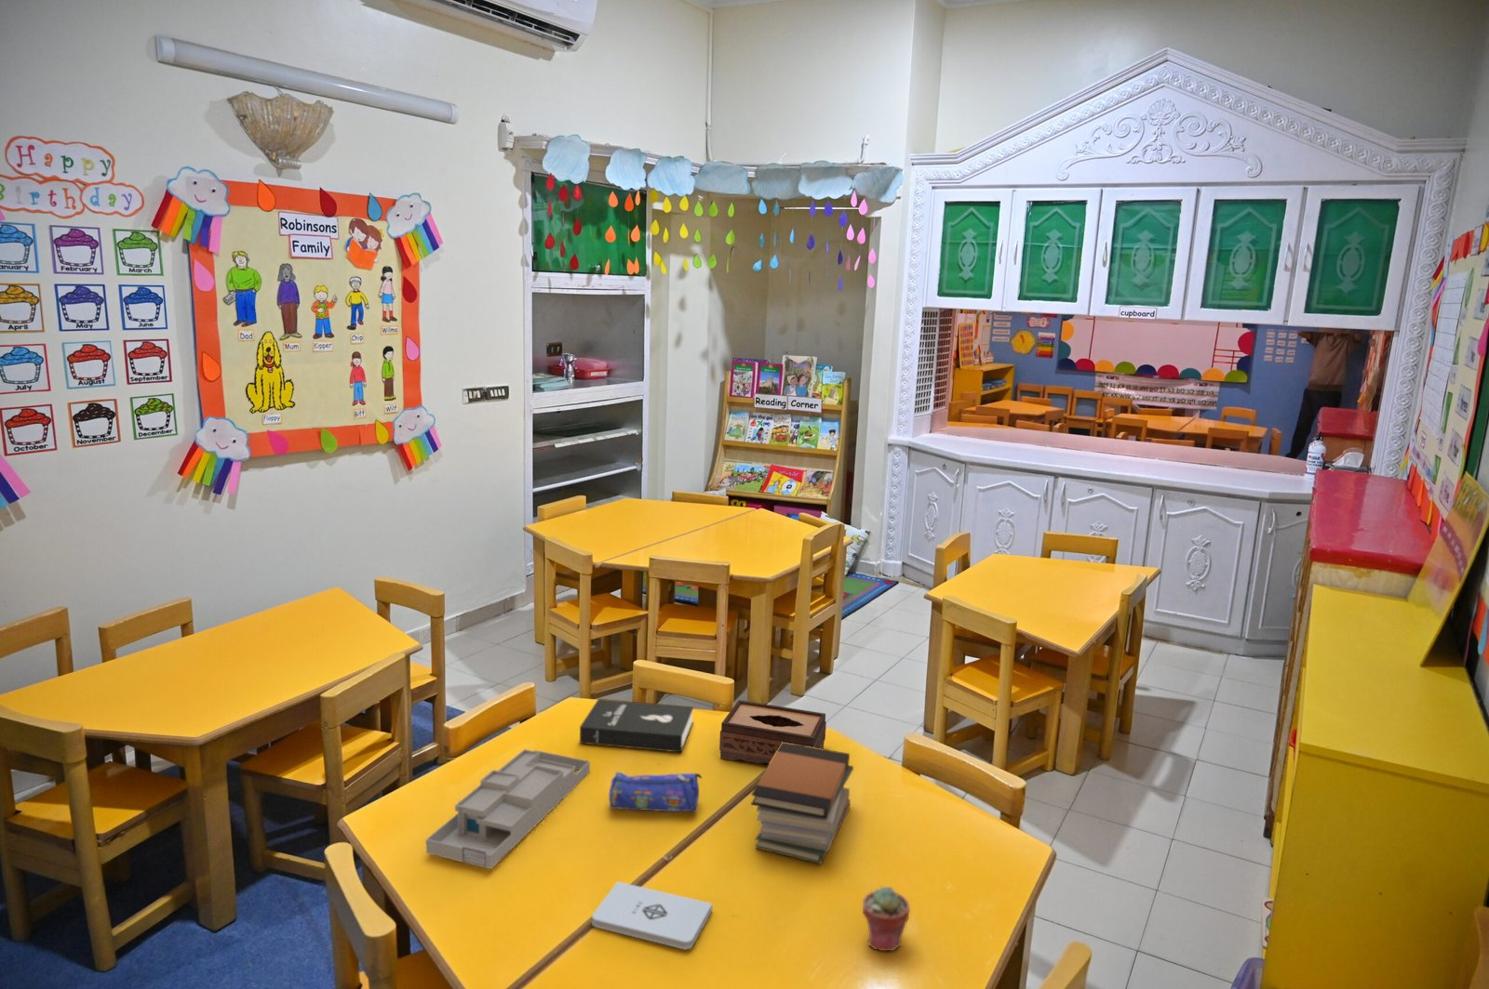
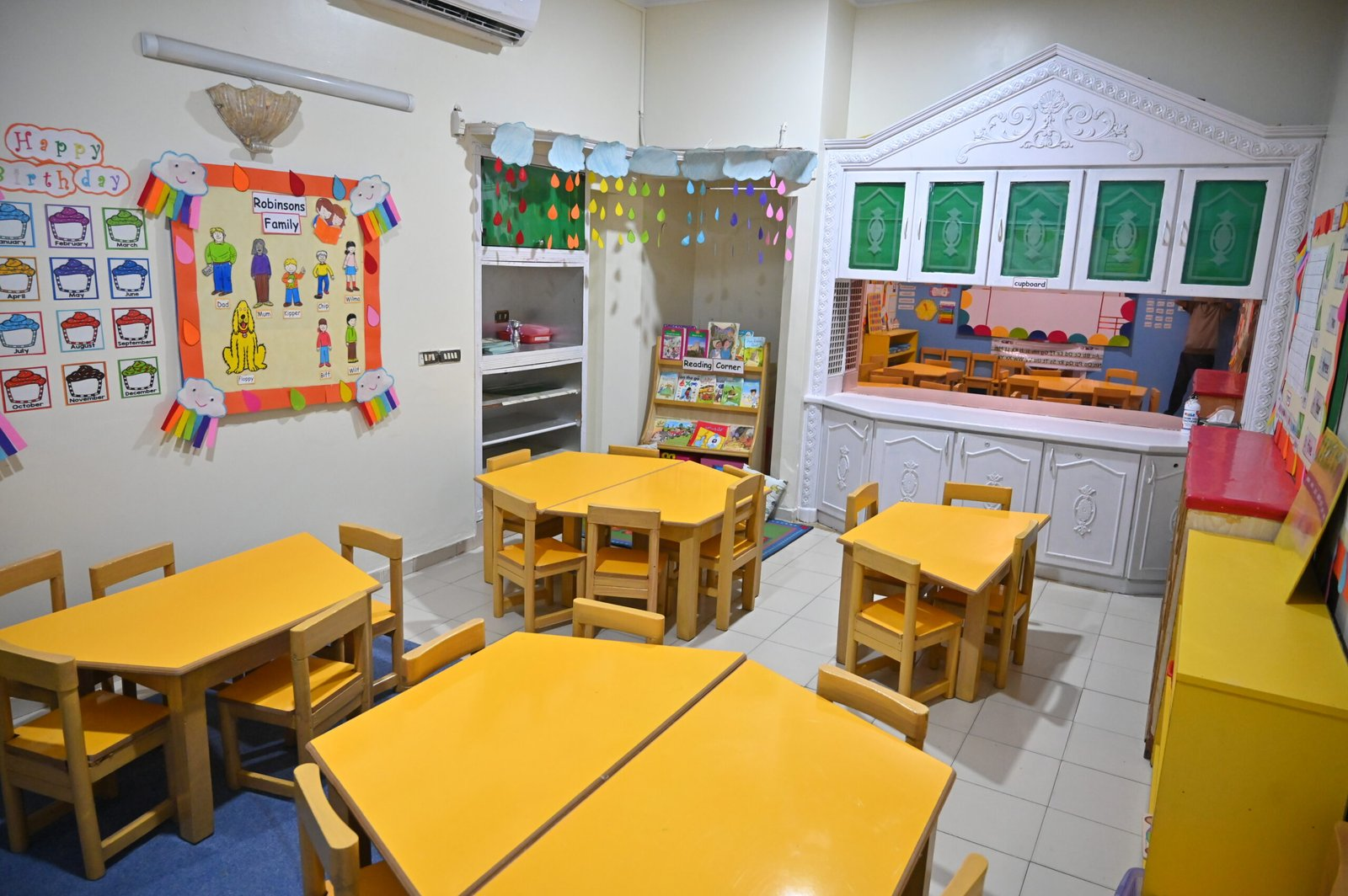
- booklet [579,698,695,753]
- pencil case [608,770,703,813]
- tissue box [718,699,827,765]
- desk organizer [425,748,591,870]
- book stack [750,742,854,865]
- potted succulent [862,886,911,951]
- notepad [591,880,714,950]
